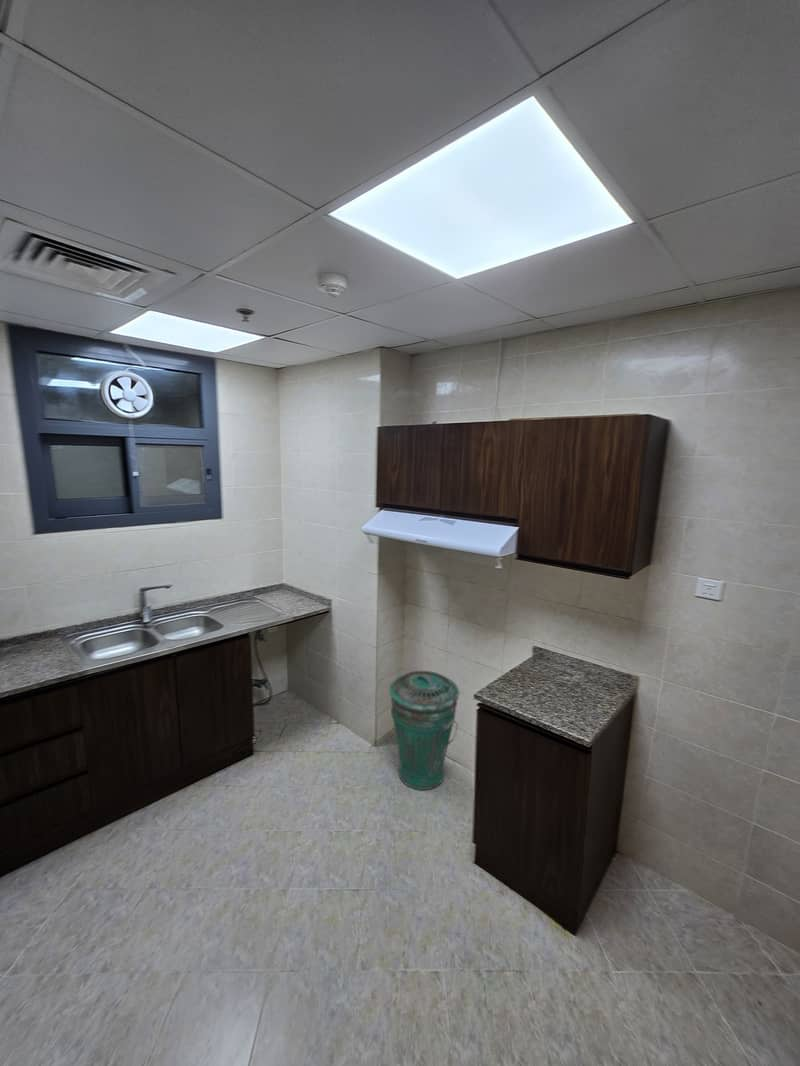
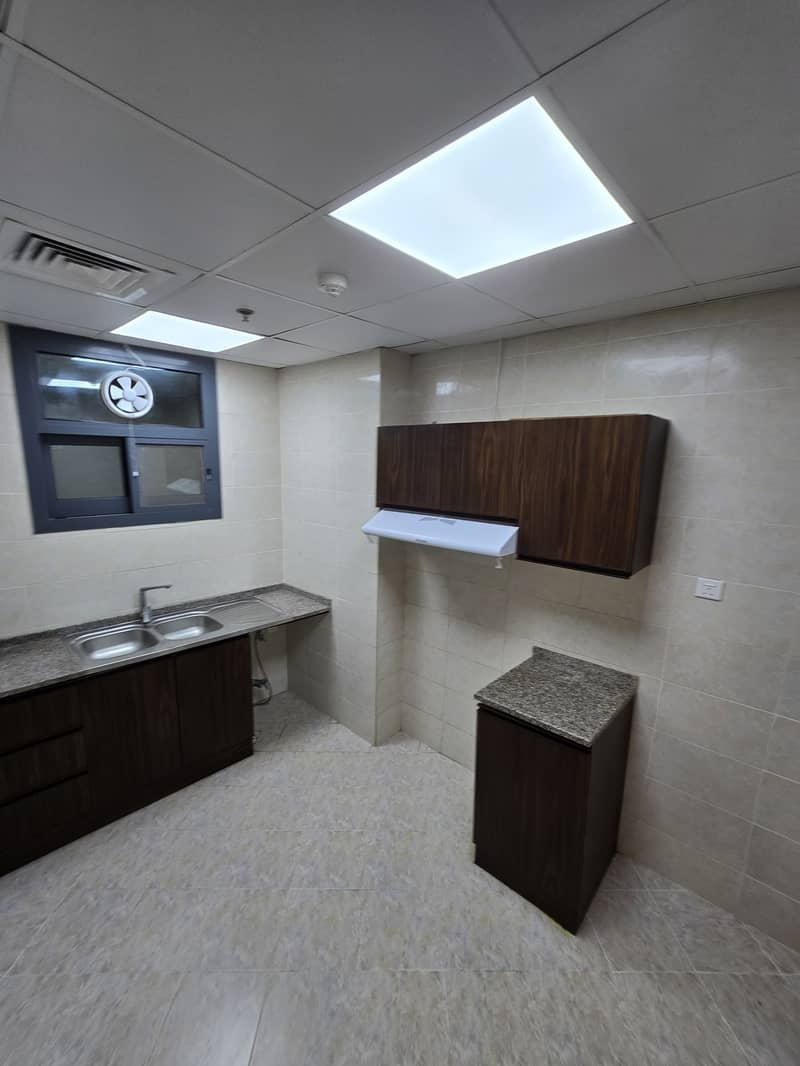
- trash can [389,670,460,791]
